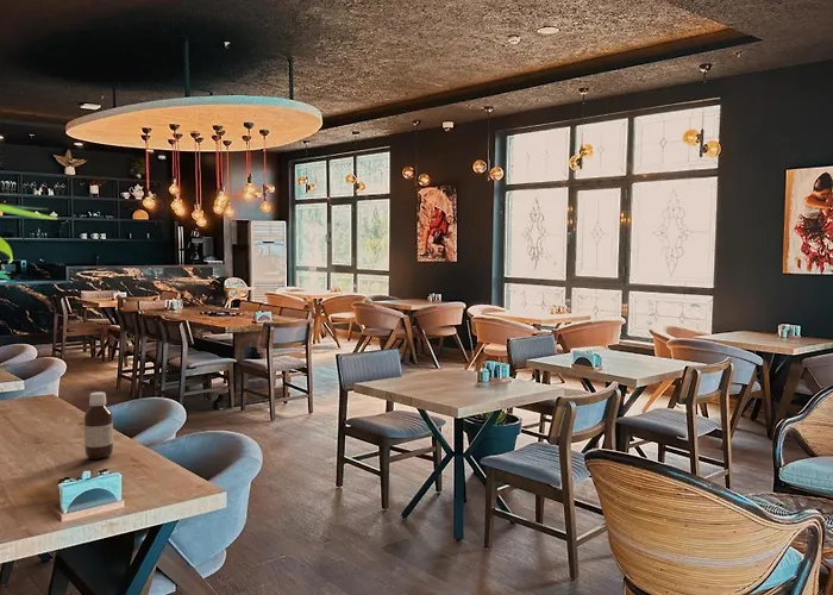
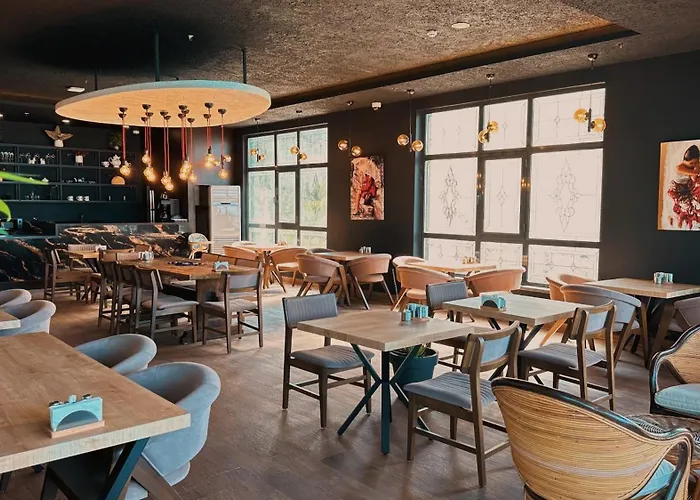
- bottle [83,390,114,461]
